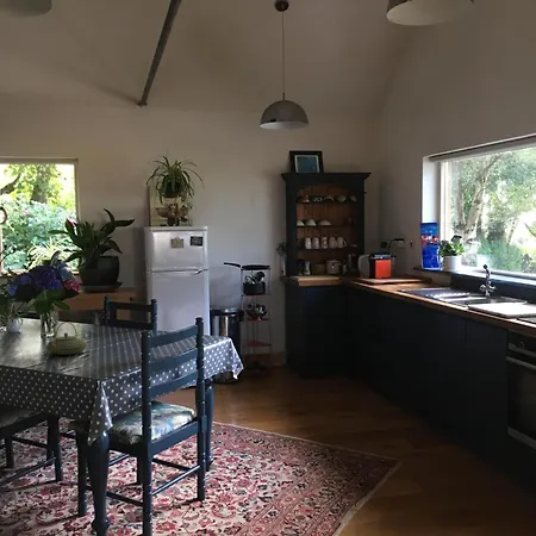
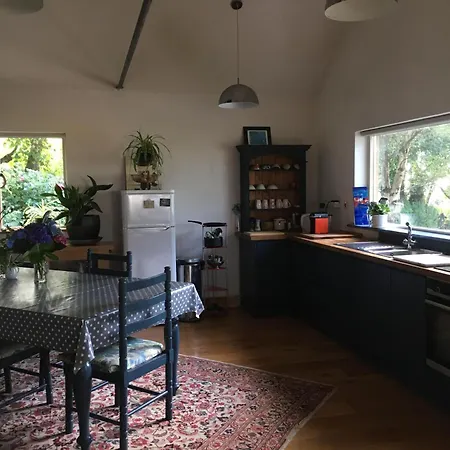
- teapot [45,320,88,356]
